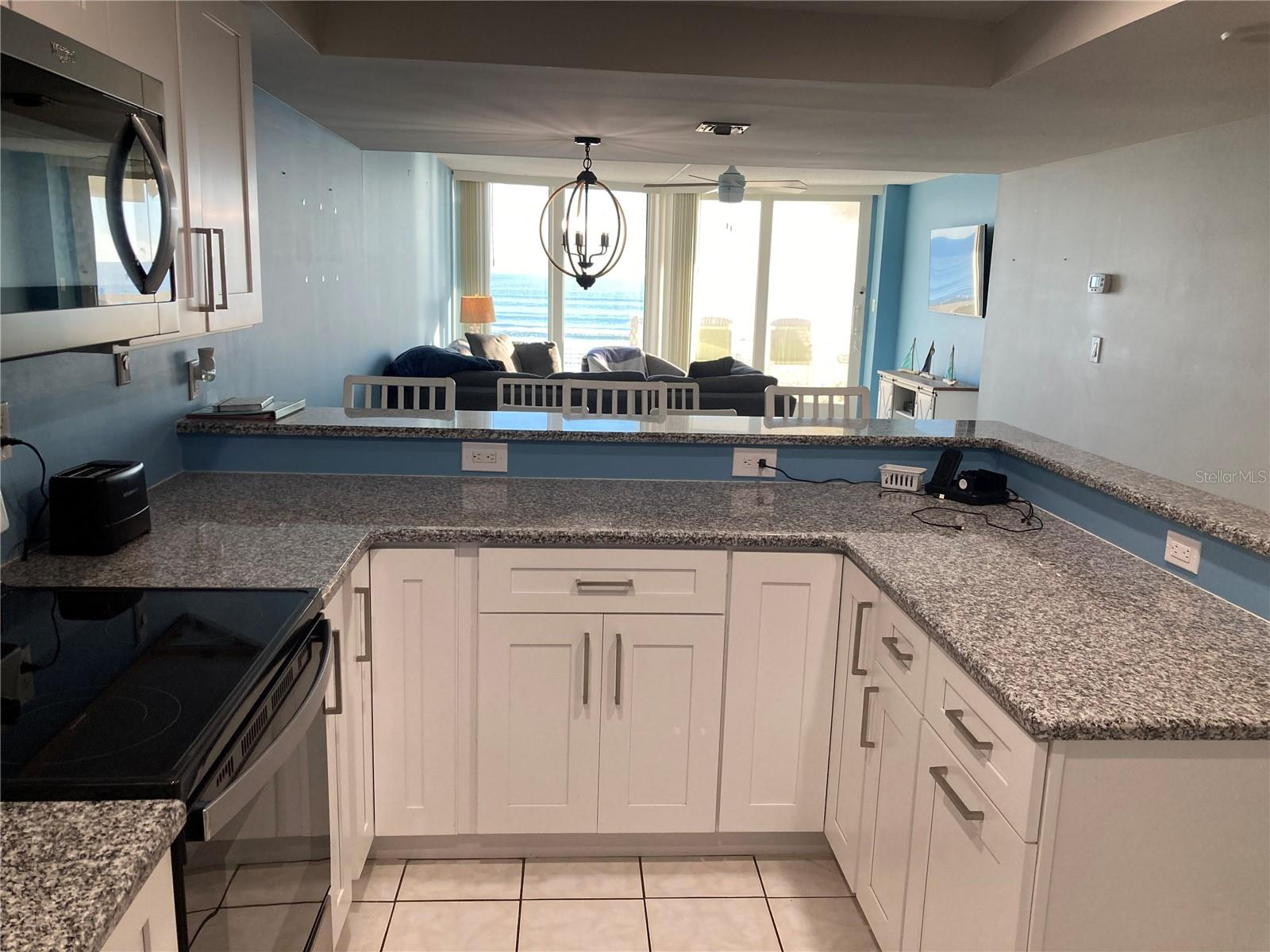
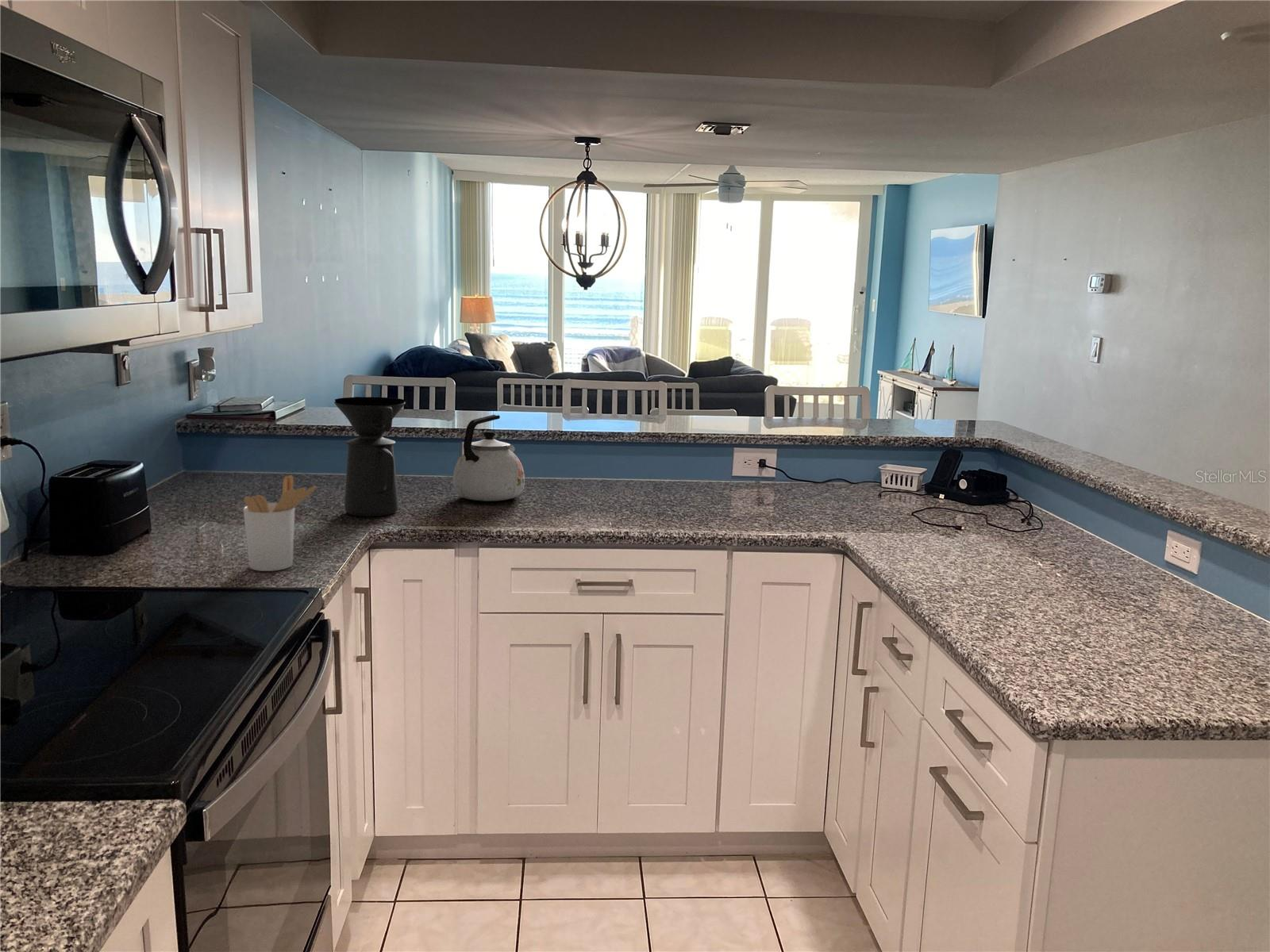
+ kettle [452,414,525,502]
+ utensil holder [243,474,318,572]
+ coffee maker [333,396,406,517]
